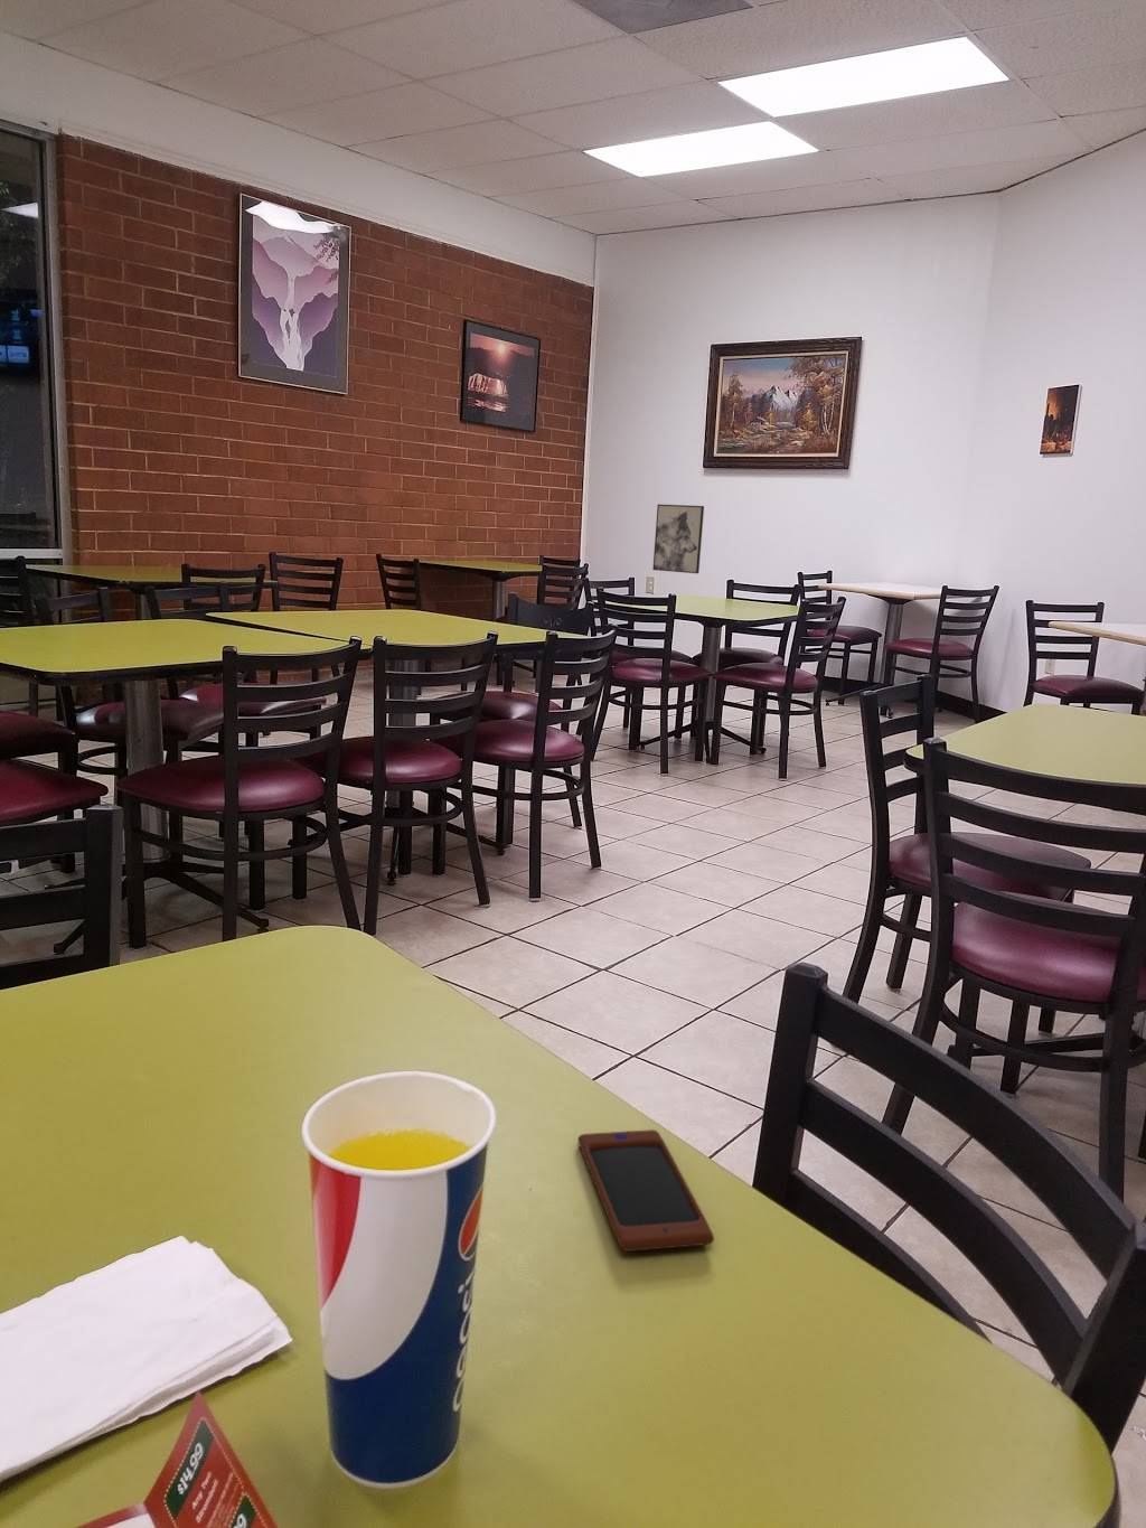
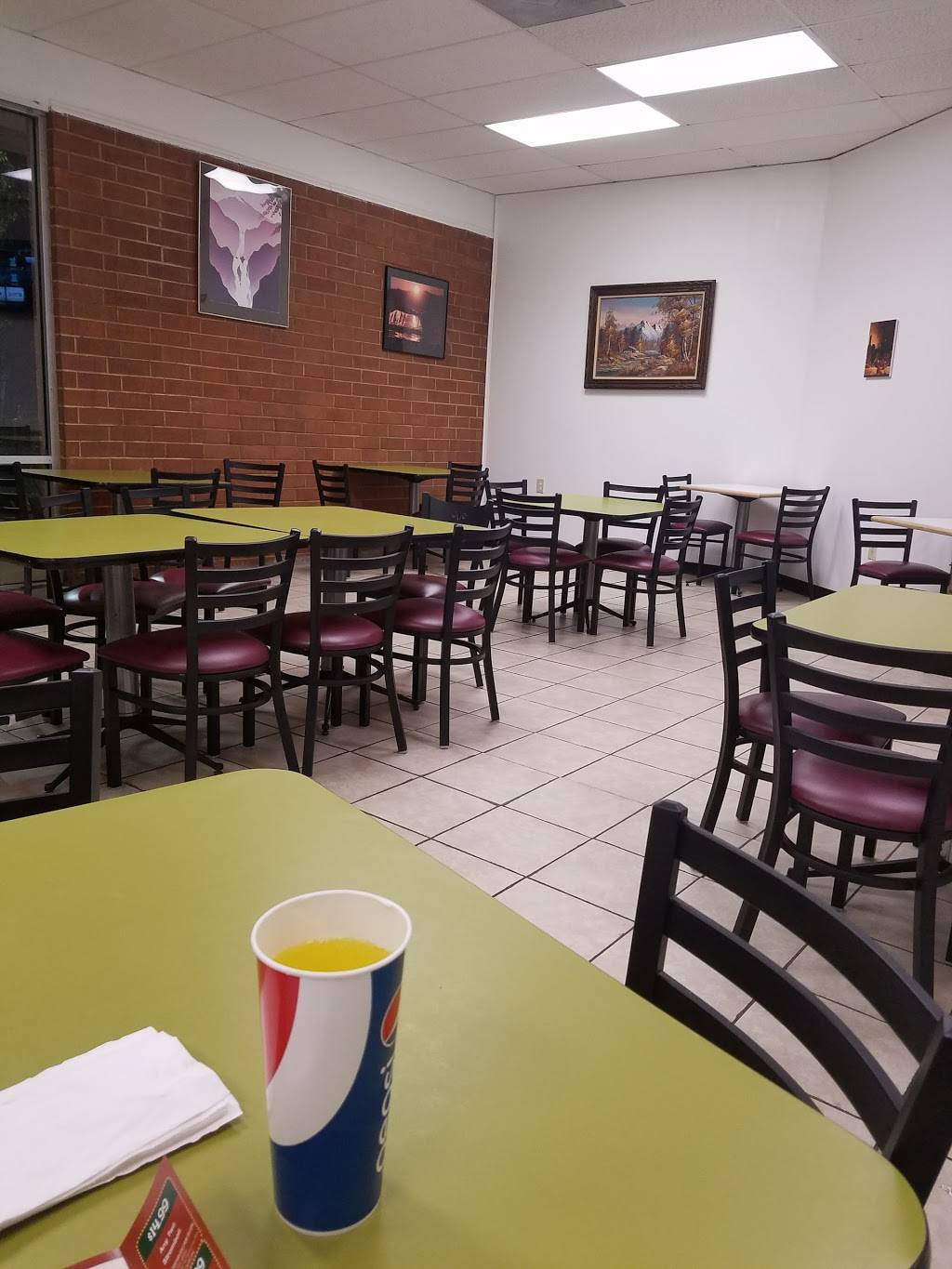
- smartphone [578,1128,715,1252]
- wall art [651,503,705,574]
